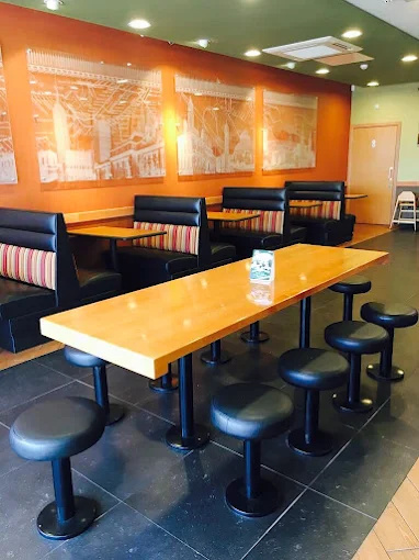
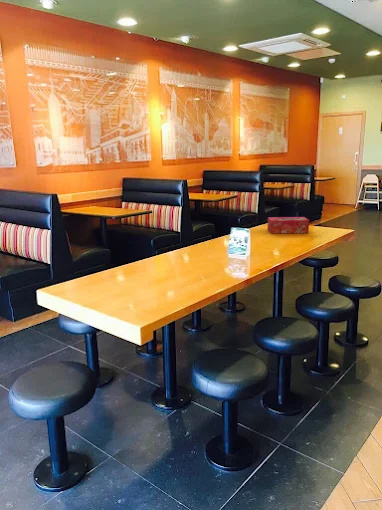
+ tissue box [267,216,310,234]
